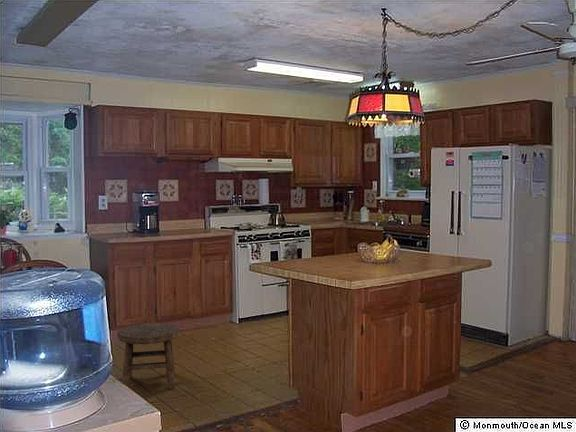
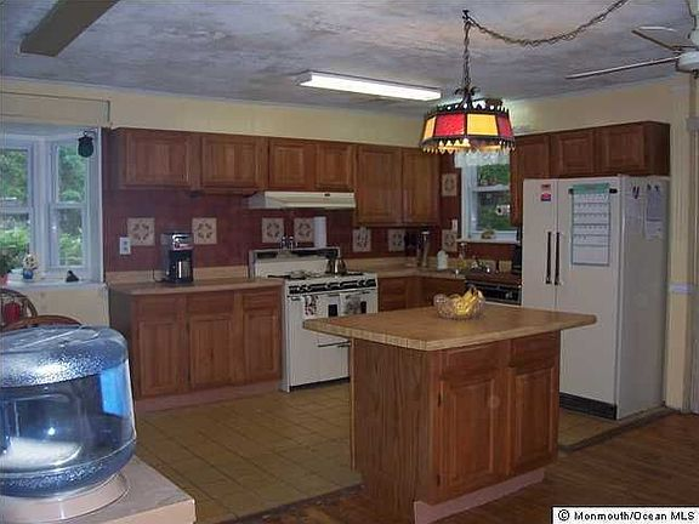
- stool [116,322,180,391]
